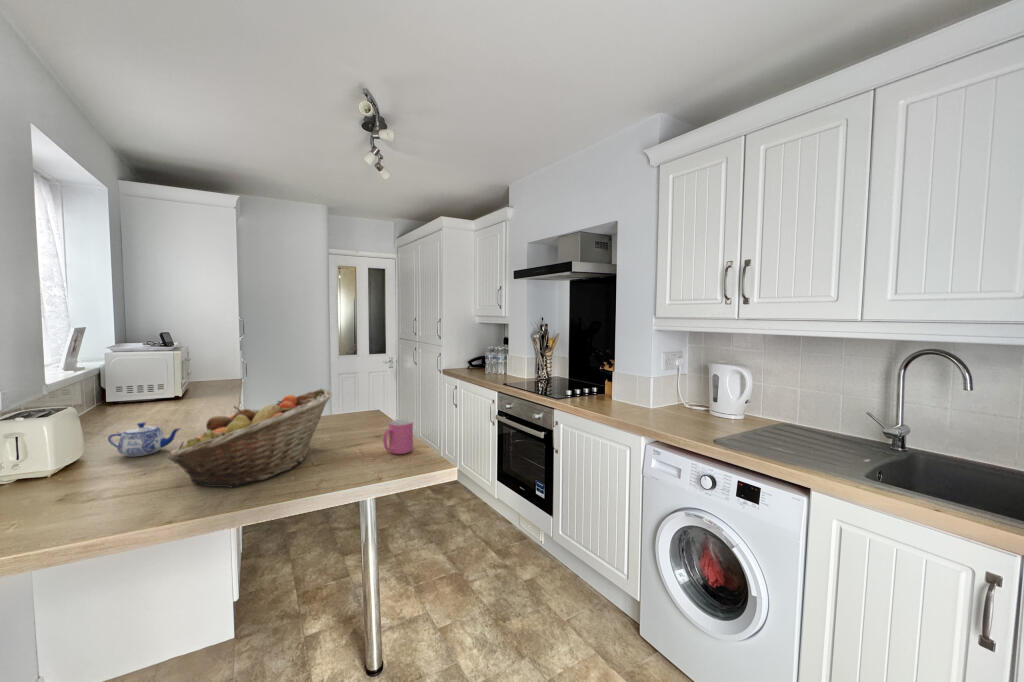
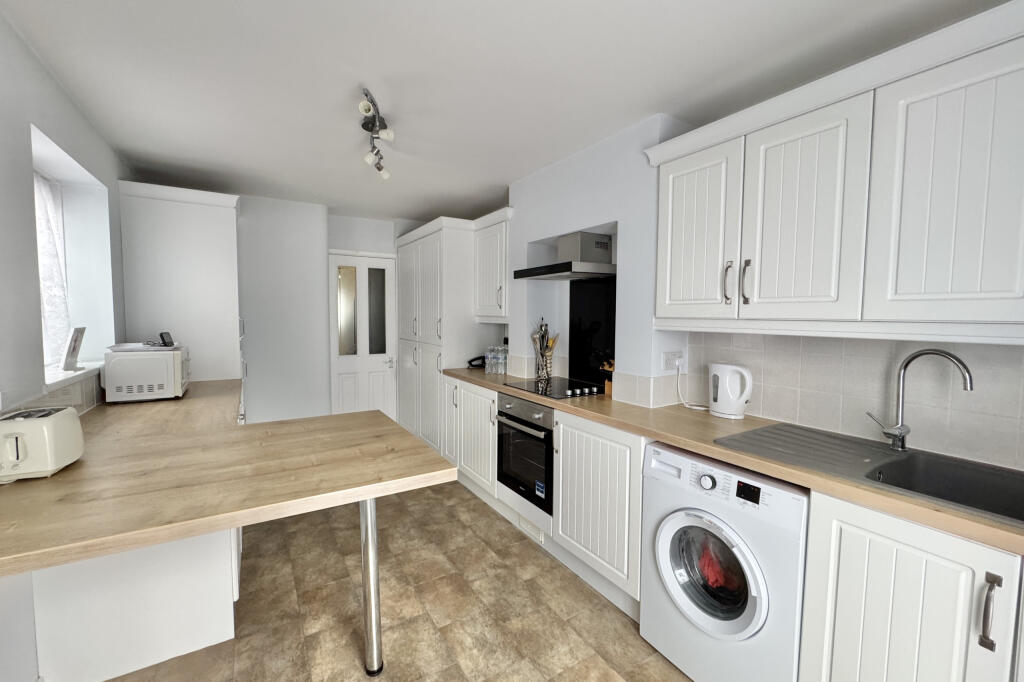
- teapot [107,421,182,457]
- fruit basket [166,387,333,489]
- mug [382,419,414,455]
